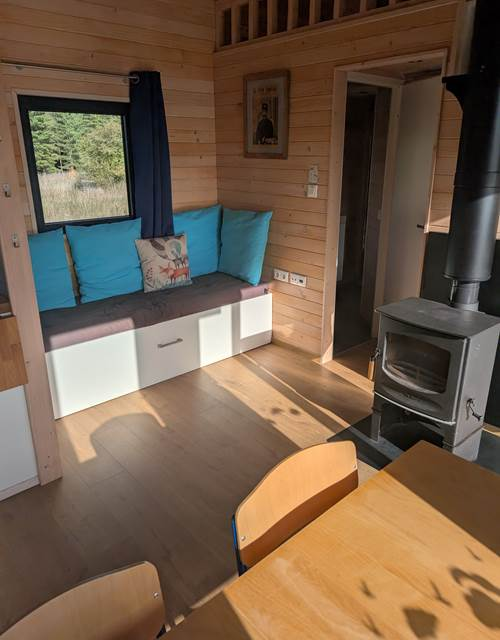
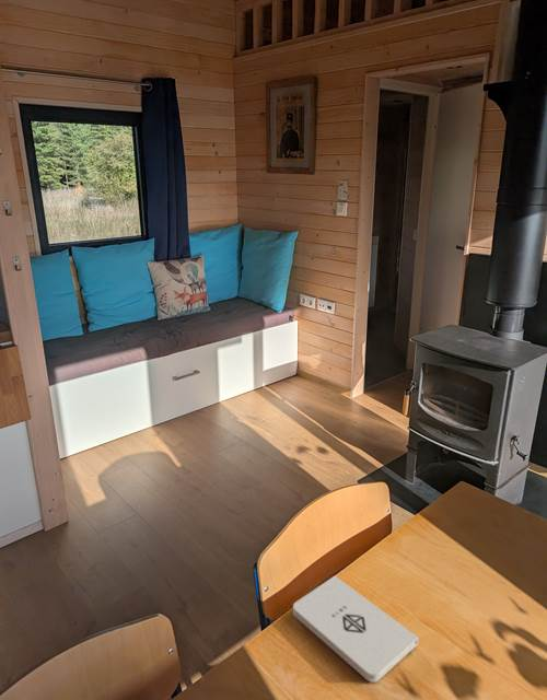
+ notepad [292,574,419,684]
